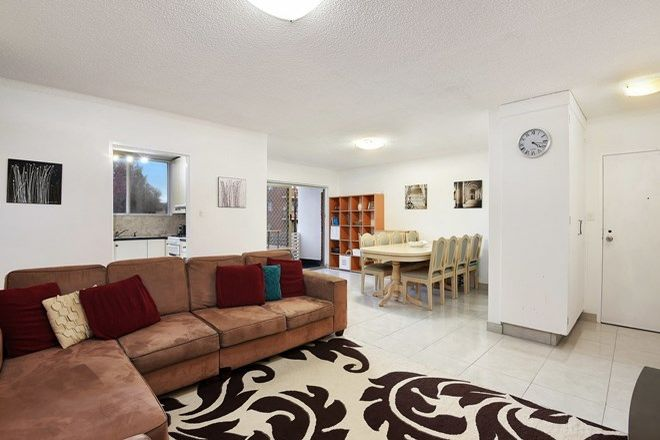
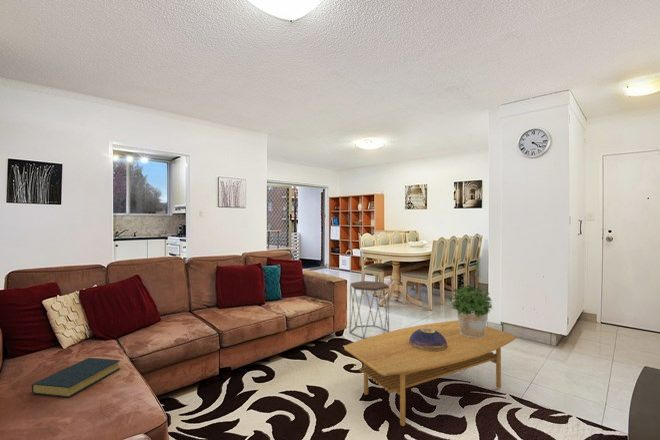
+ coffee table [343,319,517,427]
+ potted plant [448,284,493,338]
+ hardback book [31,357,122,398]
+ decorative bowl [409,328,448,352]
+ side table [348,280,390,339]
